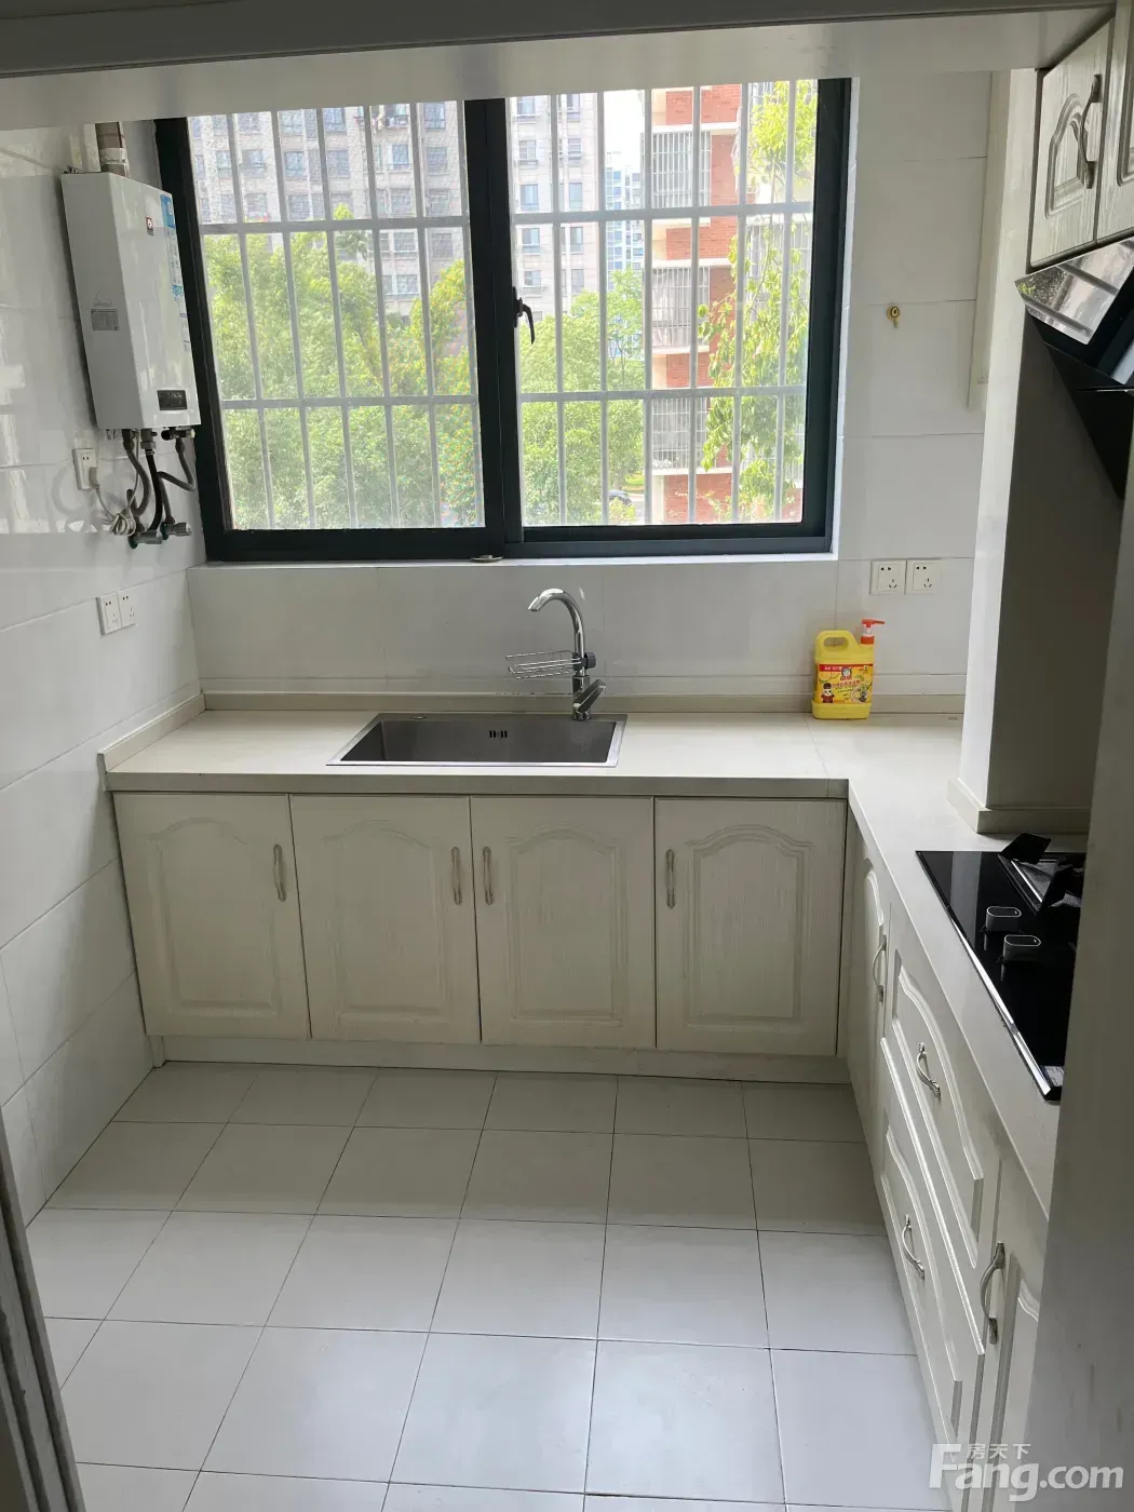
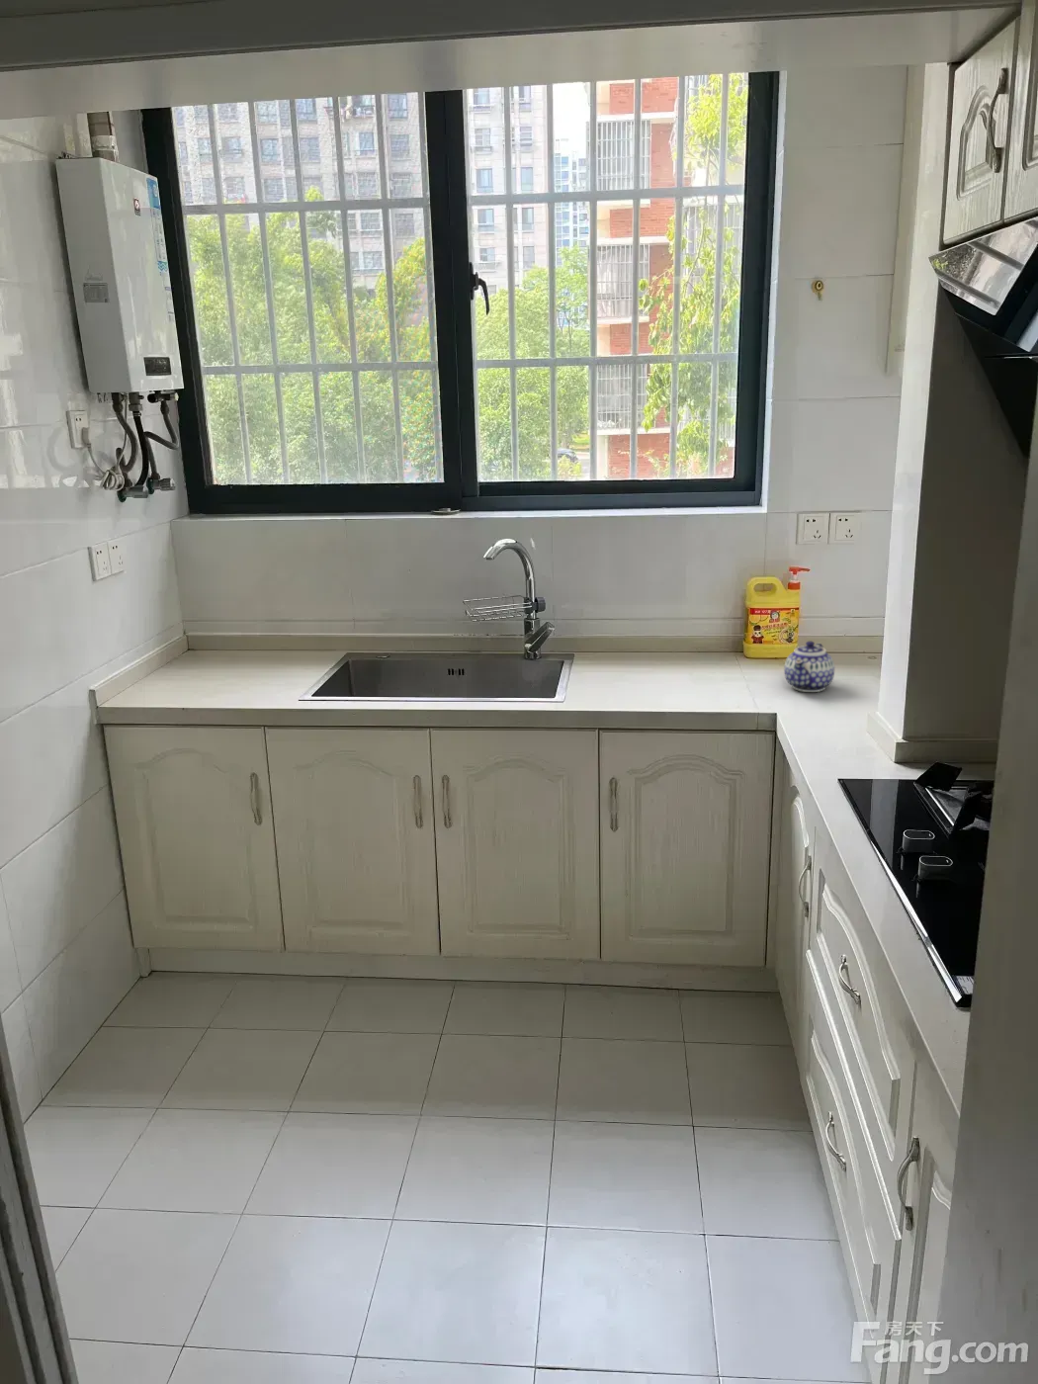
+ teapot [783,641,835,693]
